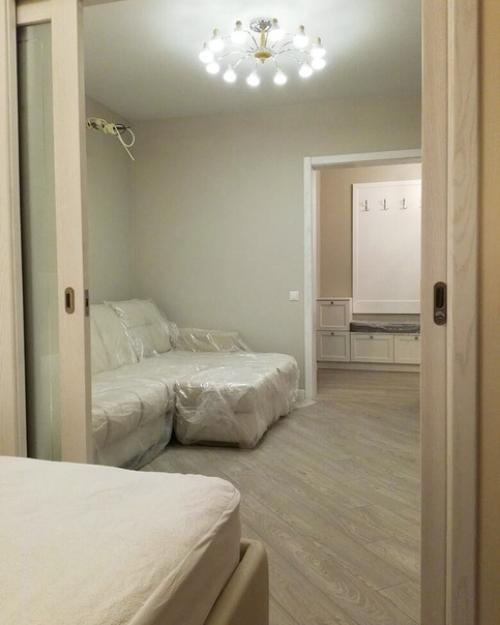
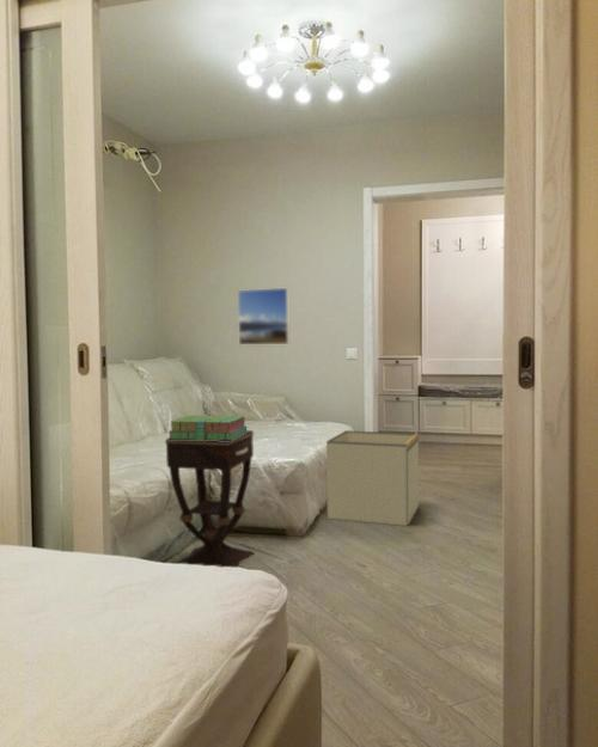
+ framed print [237,287,291,347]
+ side table [164,429,255,568]
+ stack of books [167,415,248,441]
+ storage bin [325,429,420,527]
